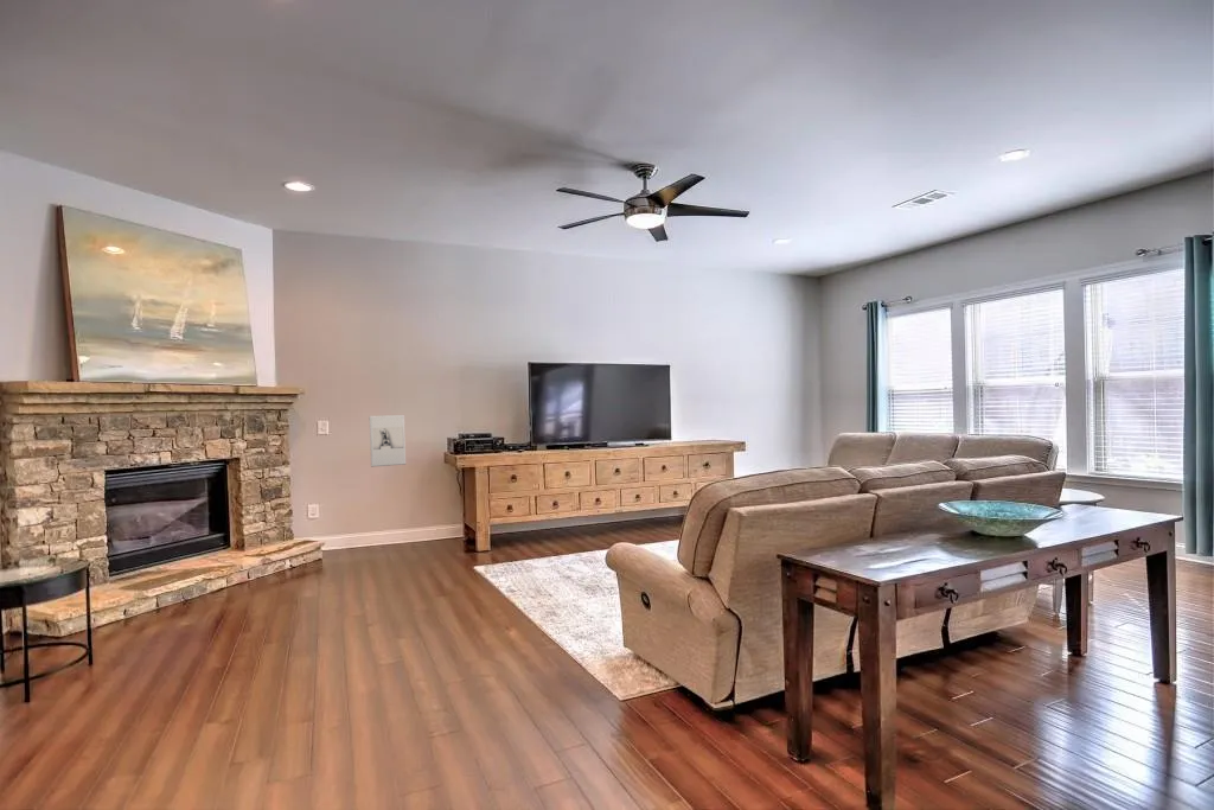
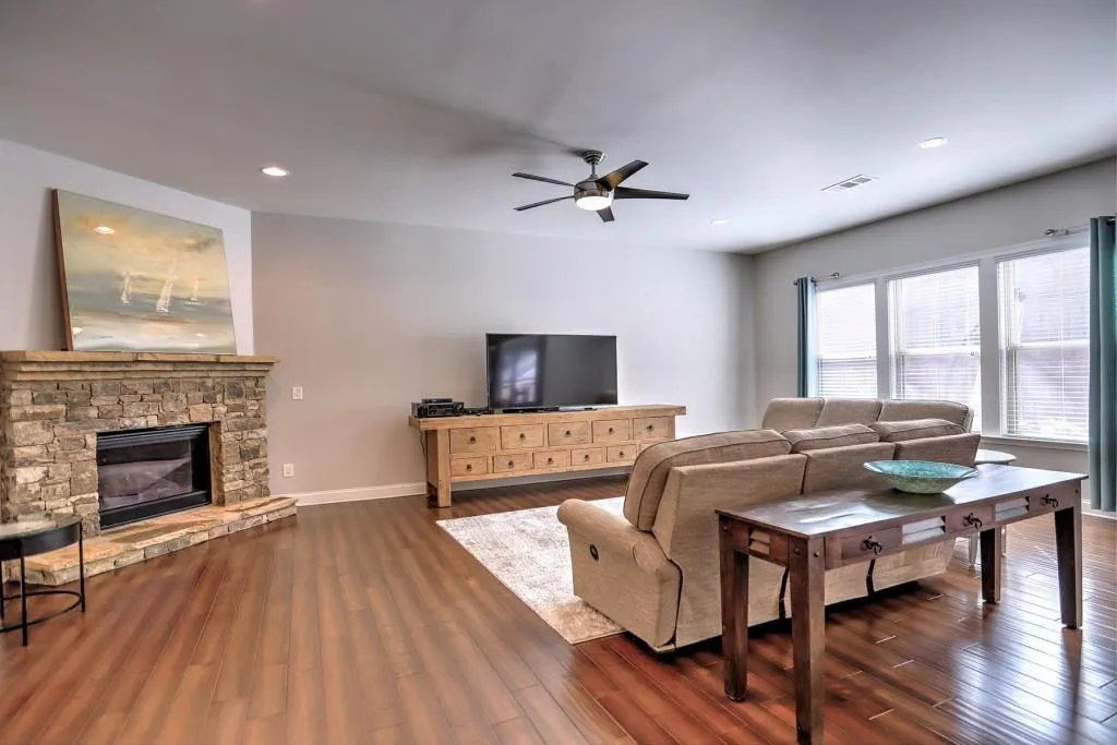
- wall sculpture [368,414,407,468]
